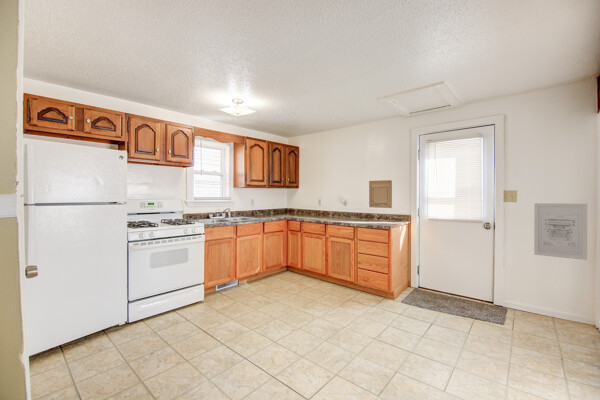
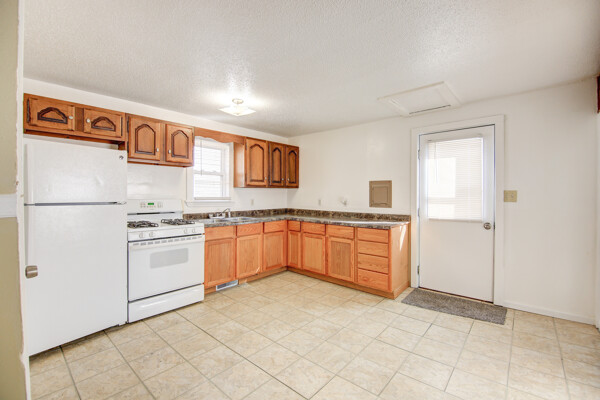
- wall art [533,202,588,261]
